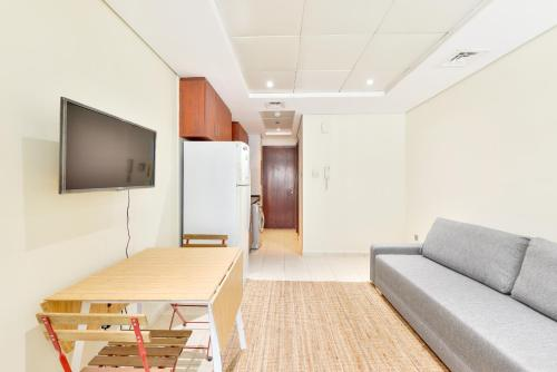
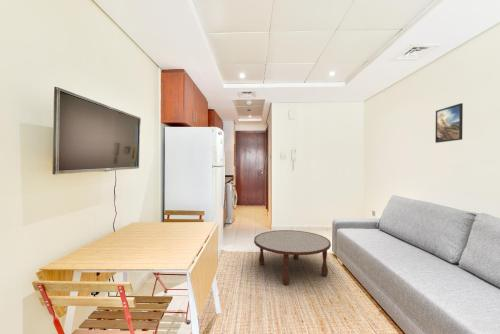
+ coffee table [253,229,332,286]
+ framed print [434,102,464,144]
